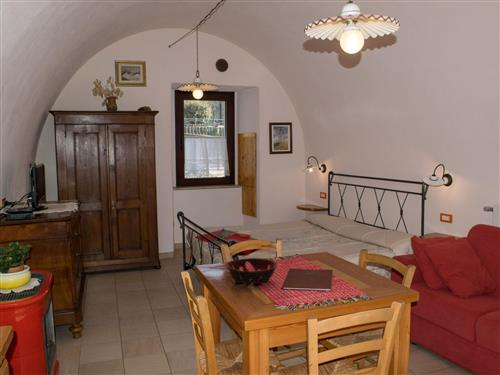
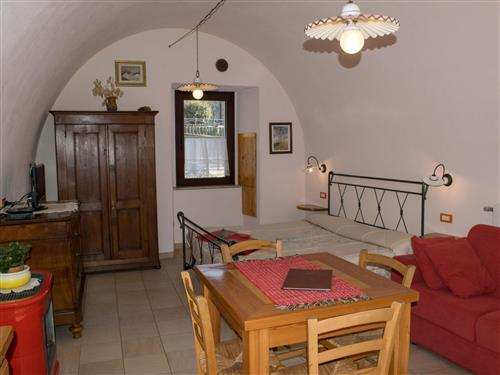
- decorative bowl [225,257,278,285]
